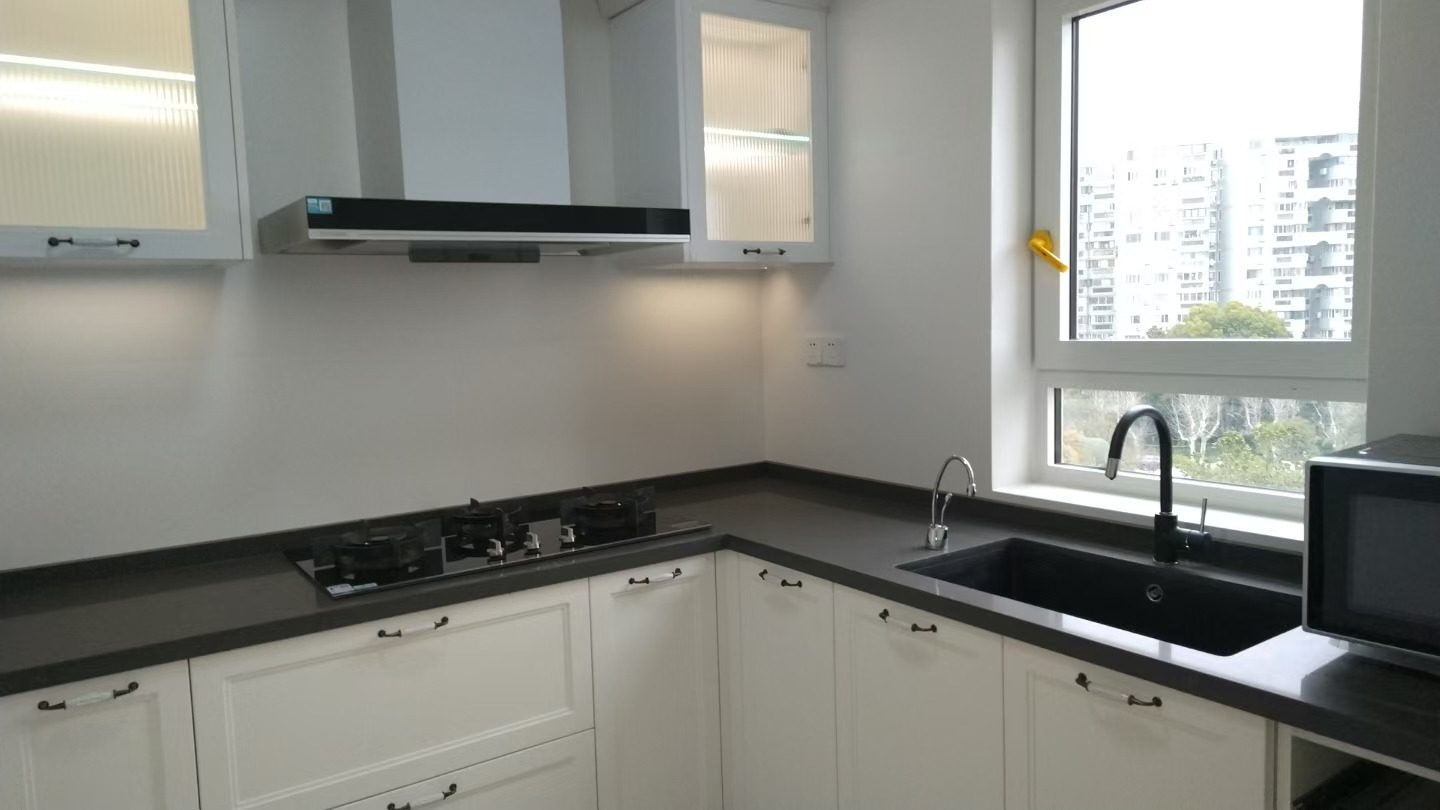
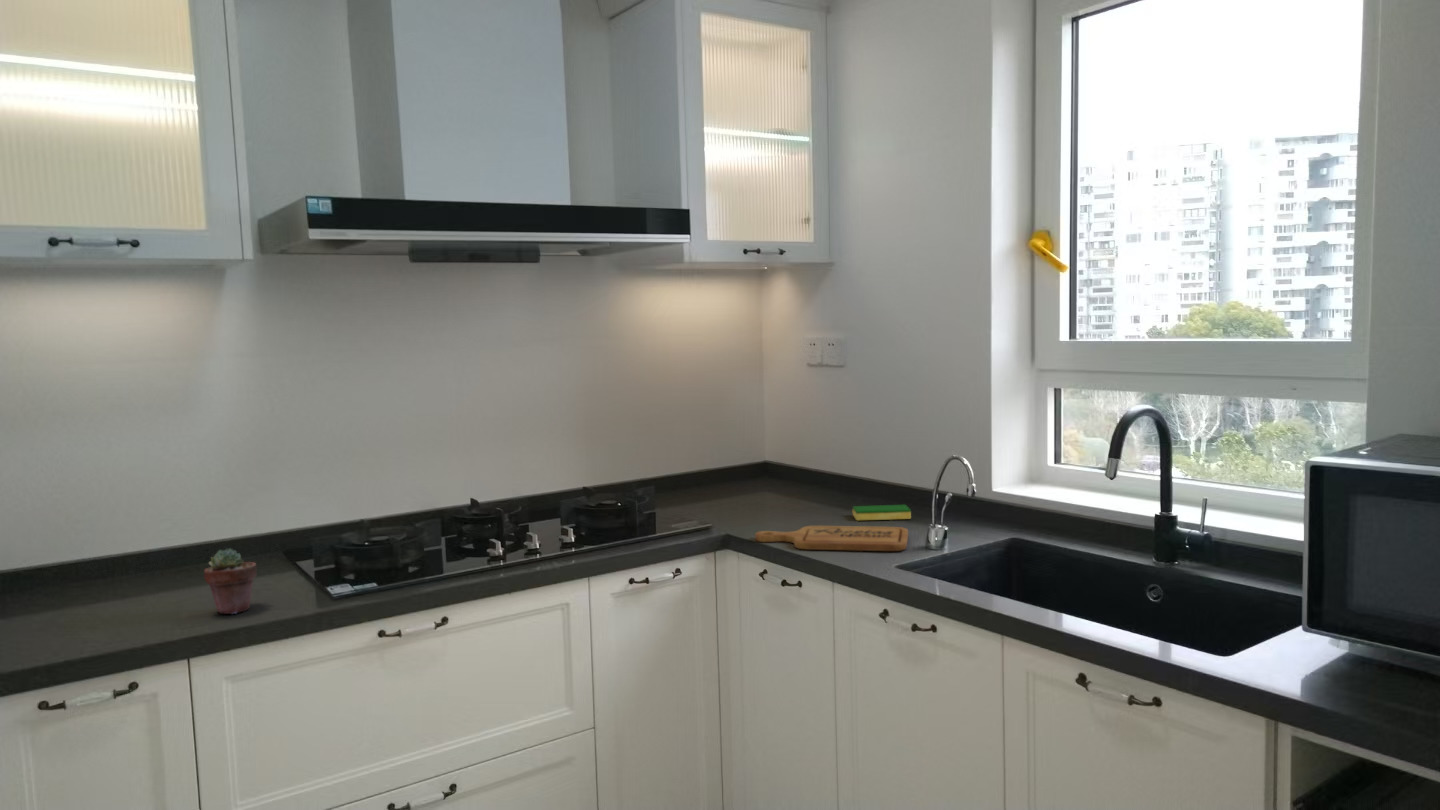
+ dish sponge [852,504,912,522]
+ cutting board [754,525,909,552]
+ potted succulent [203,548,257,615]
